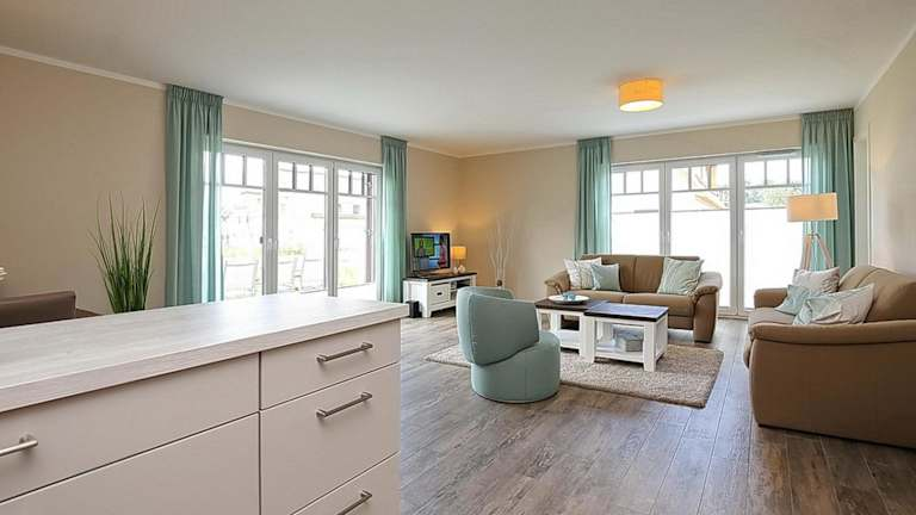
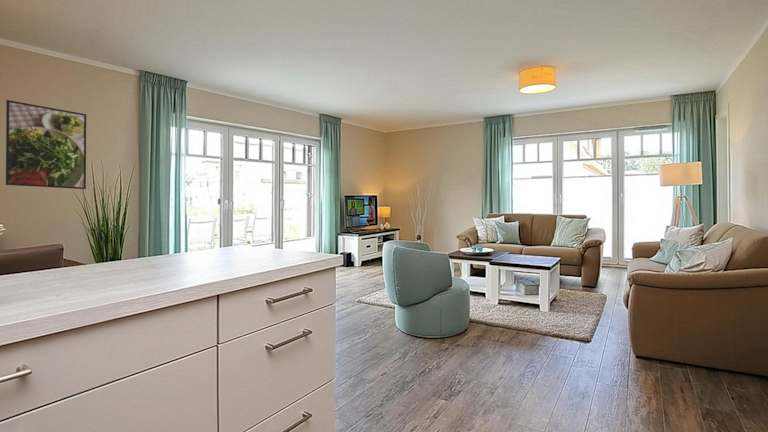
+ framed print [5,99,87,190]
